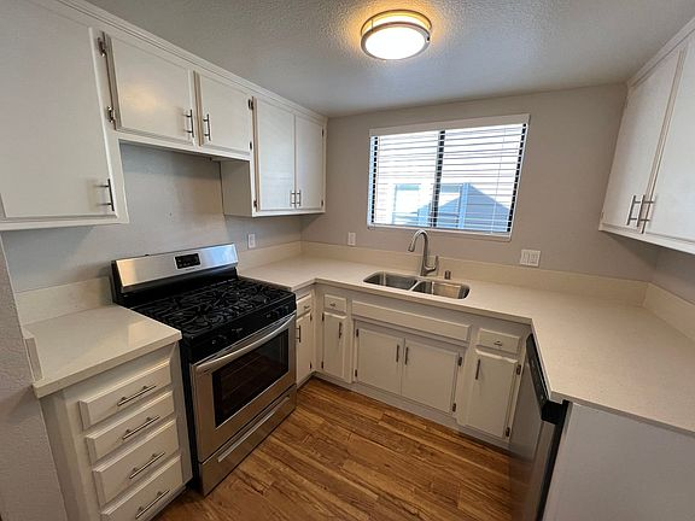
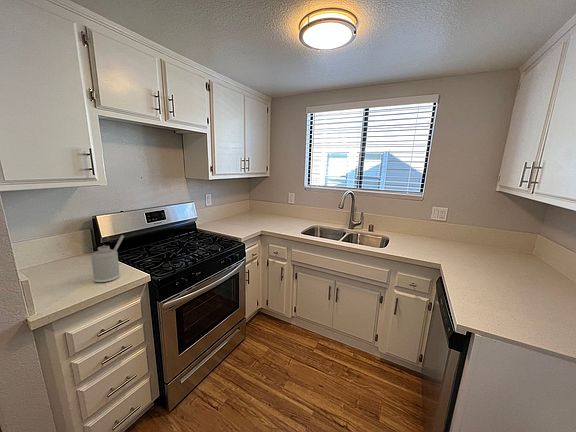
+ soap dispenser [90,234,125,284]
